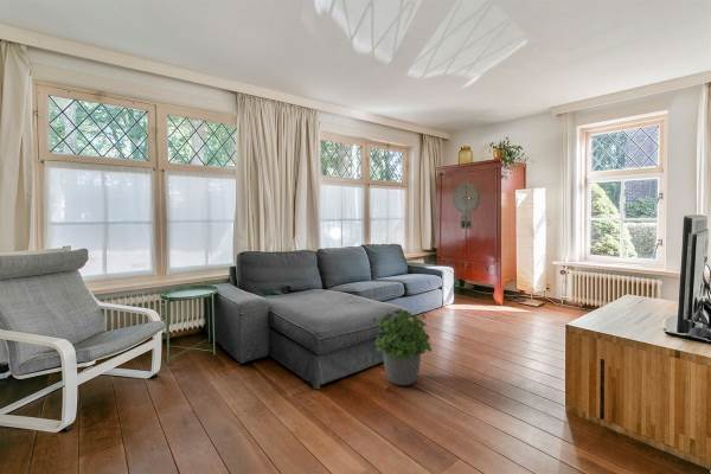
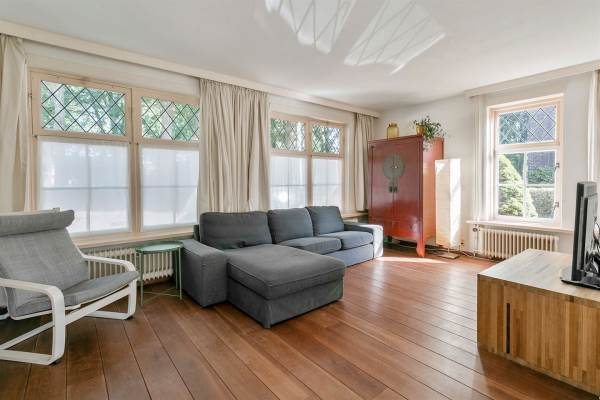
- potted plant [371,308,433,386]
